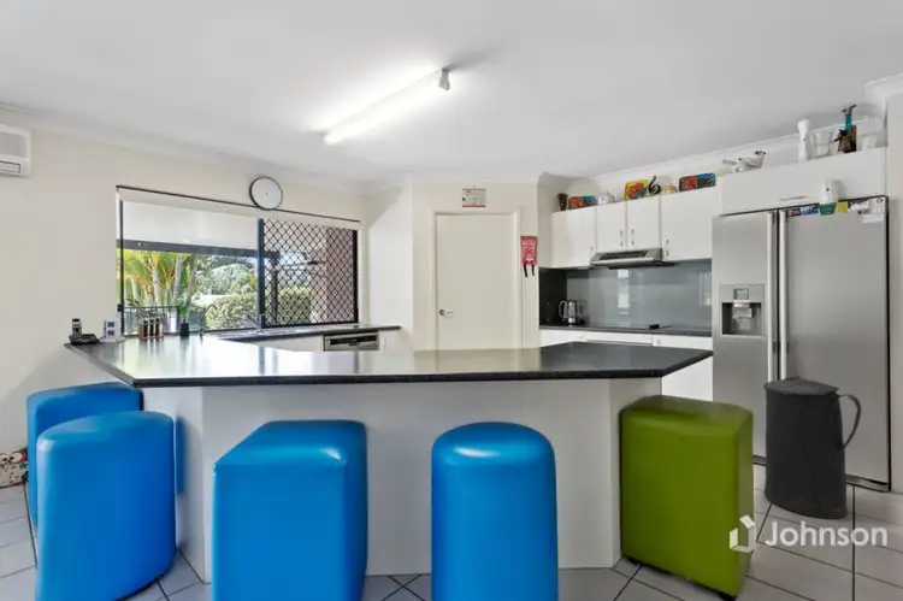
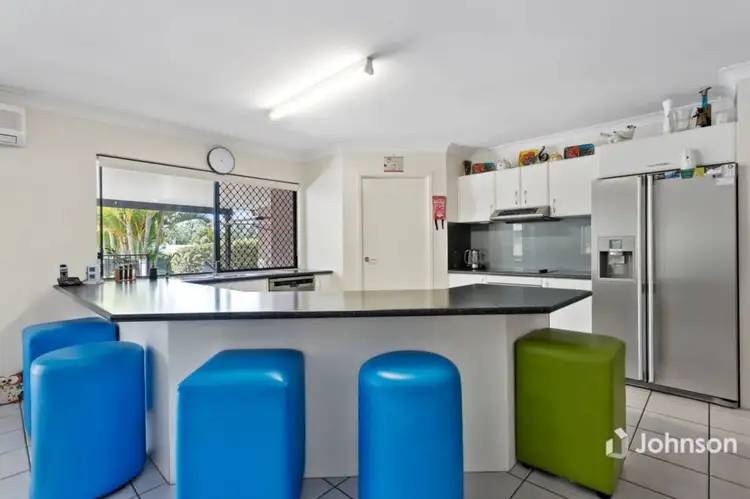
- trash can [762,373,862,520]
